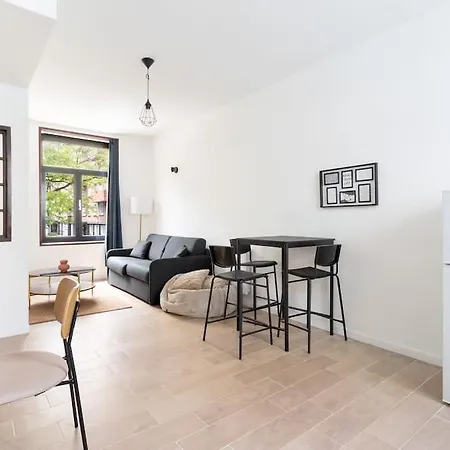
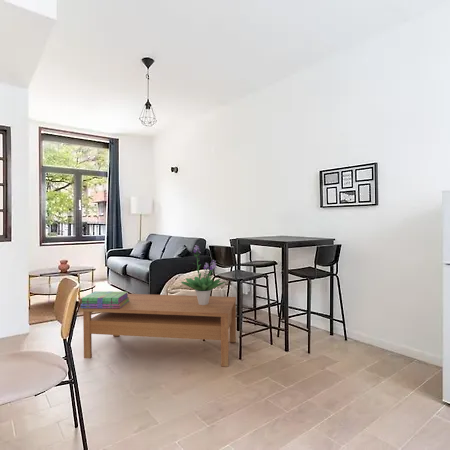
+ coffee table [82,293,237,368]
+ potted plant [180,244,226,305]
+ stack of books [79,290,129,309]
